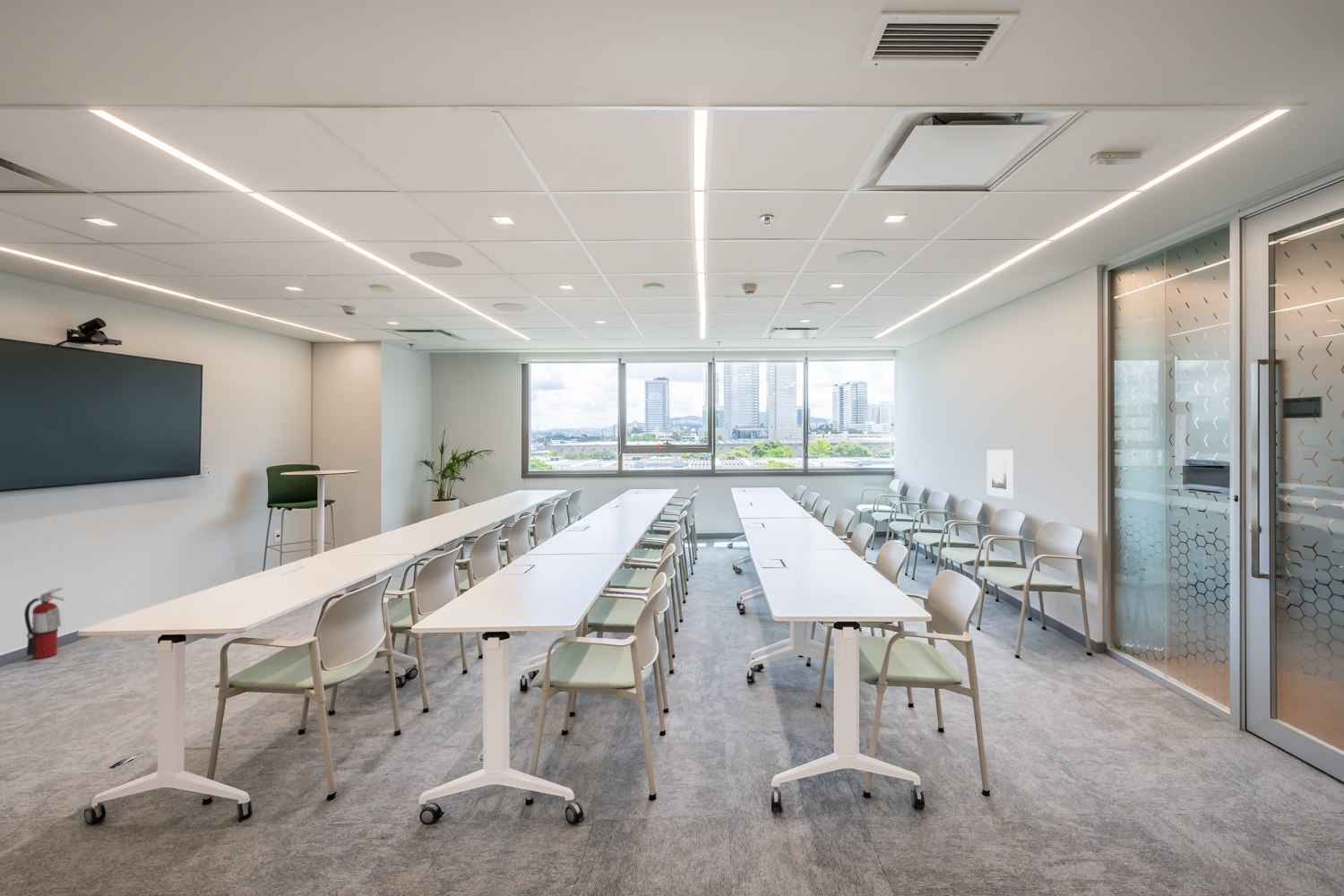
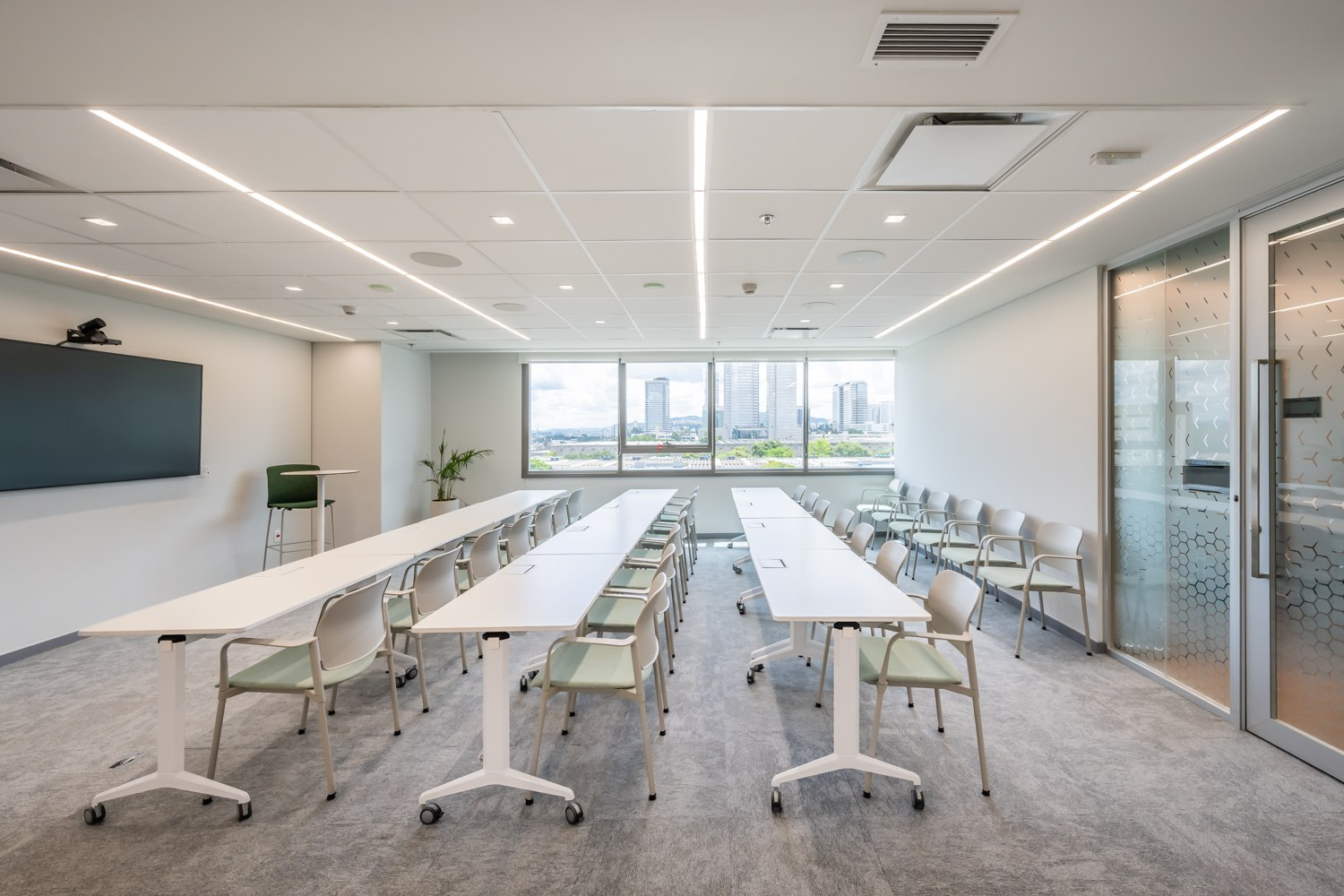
- fire extinguisher [23,587,65,659]
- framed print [986,449,1014,499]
